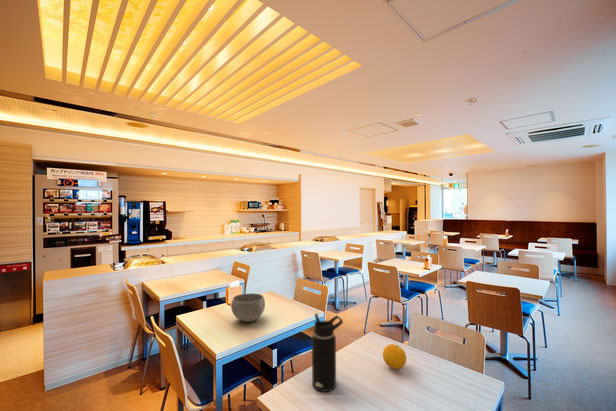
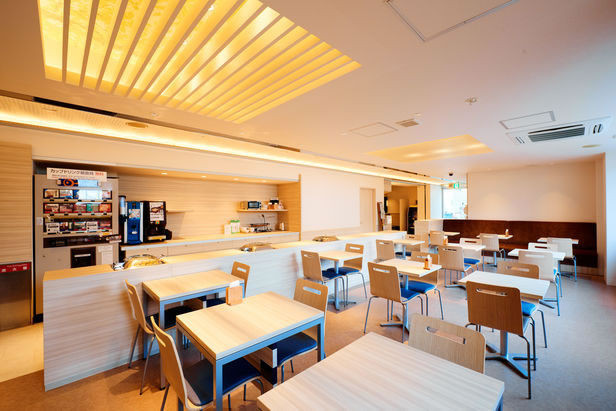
- bowl [230,292,266,323]
- water bottle [311,312,344,393]
- fruit [382,343,407,370]
